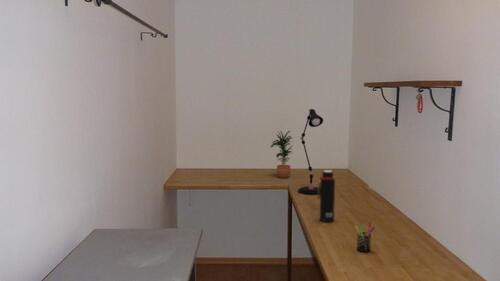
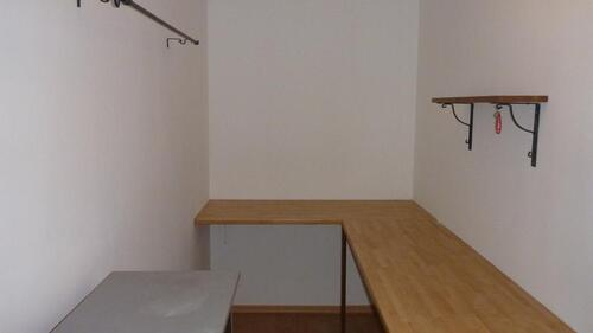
- pen holder [354,221,376,253]
- water bottle [317,169,336,223]
- potted plant [270,130,294,179]
- desk lamp [297,107,324,195]
